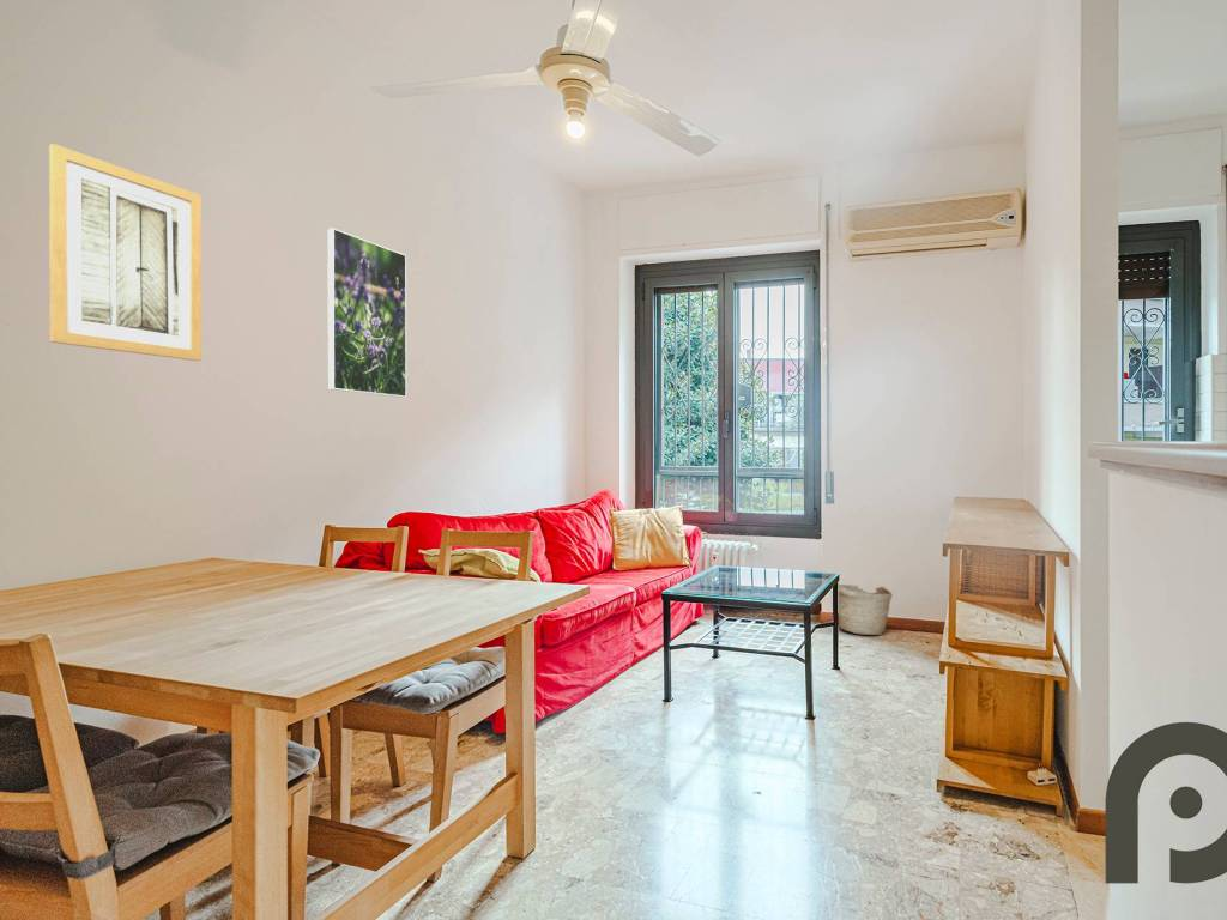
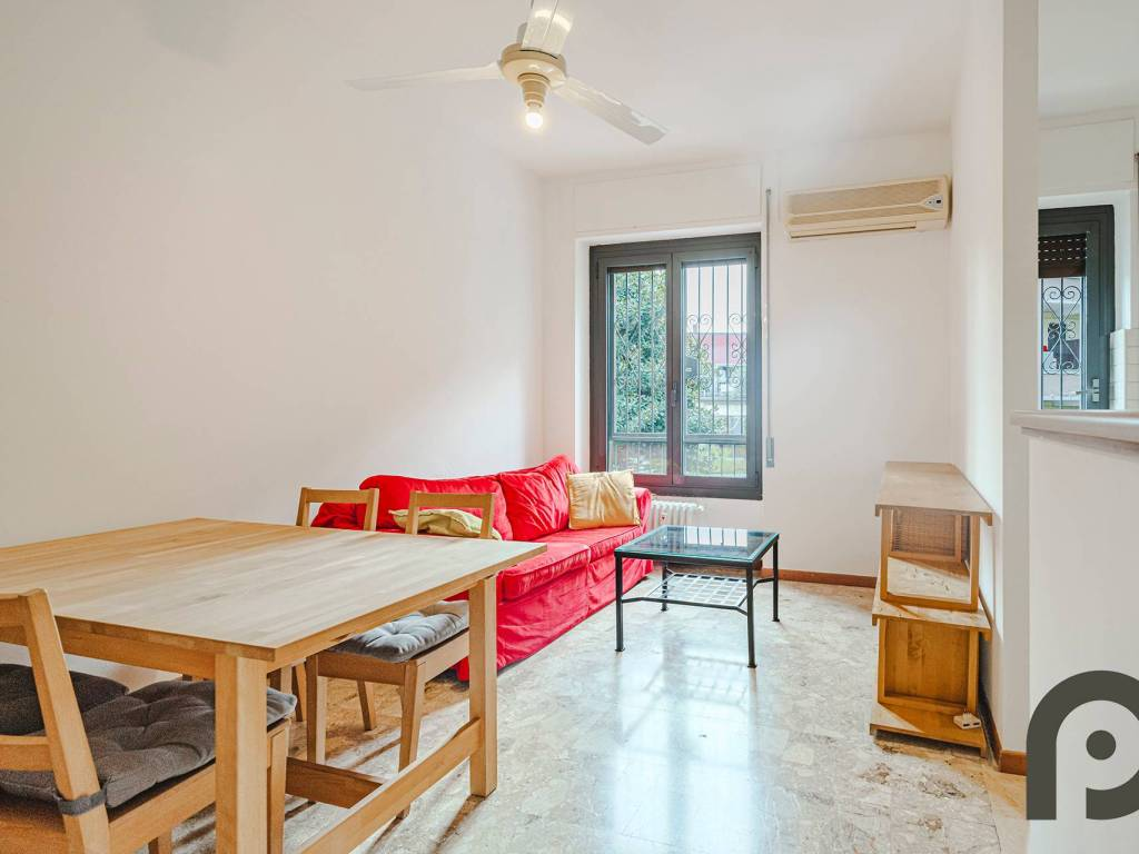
- wall art [48,143,203,362]
- basket [838,583,894,636]
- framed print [326,228,407,399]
